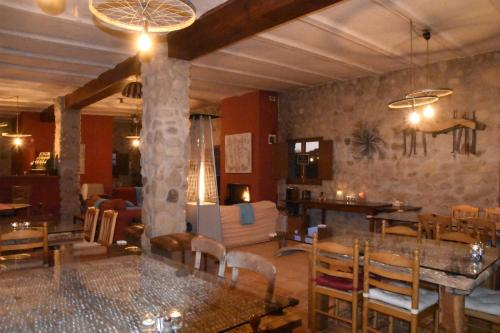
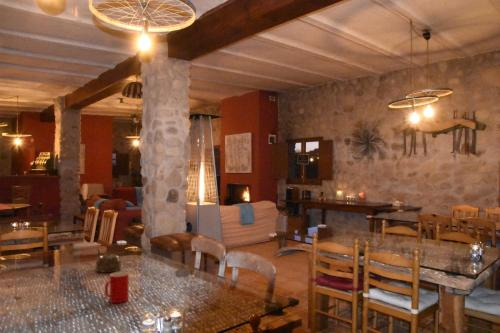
+ cup [104,271,130,304]
+ teapot [95,248,122,274]
